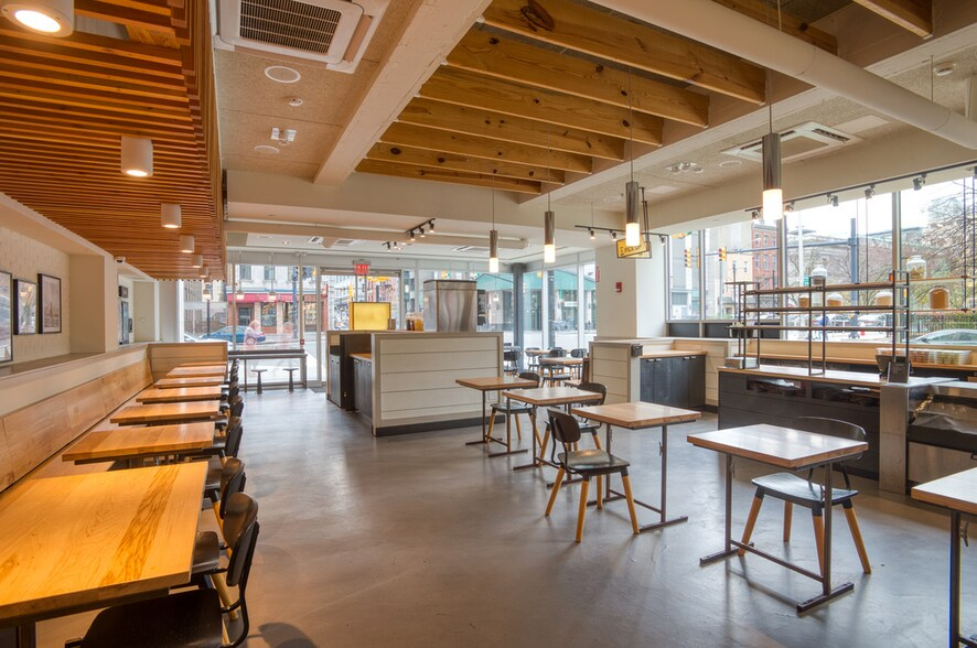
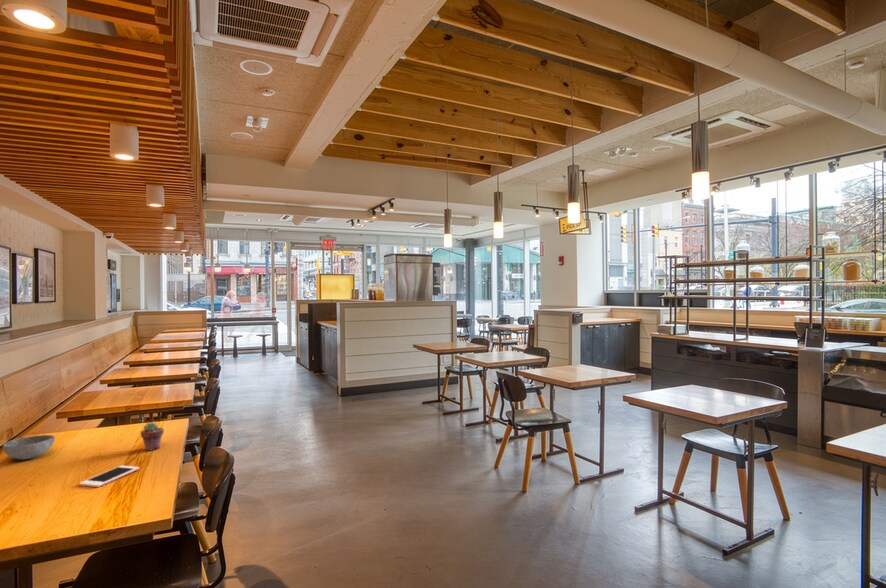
+ cell phone [78,465,140,488]
+ bowl [2,434,56,461]
+ potted succulent [140,422,165,452]
